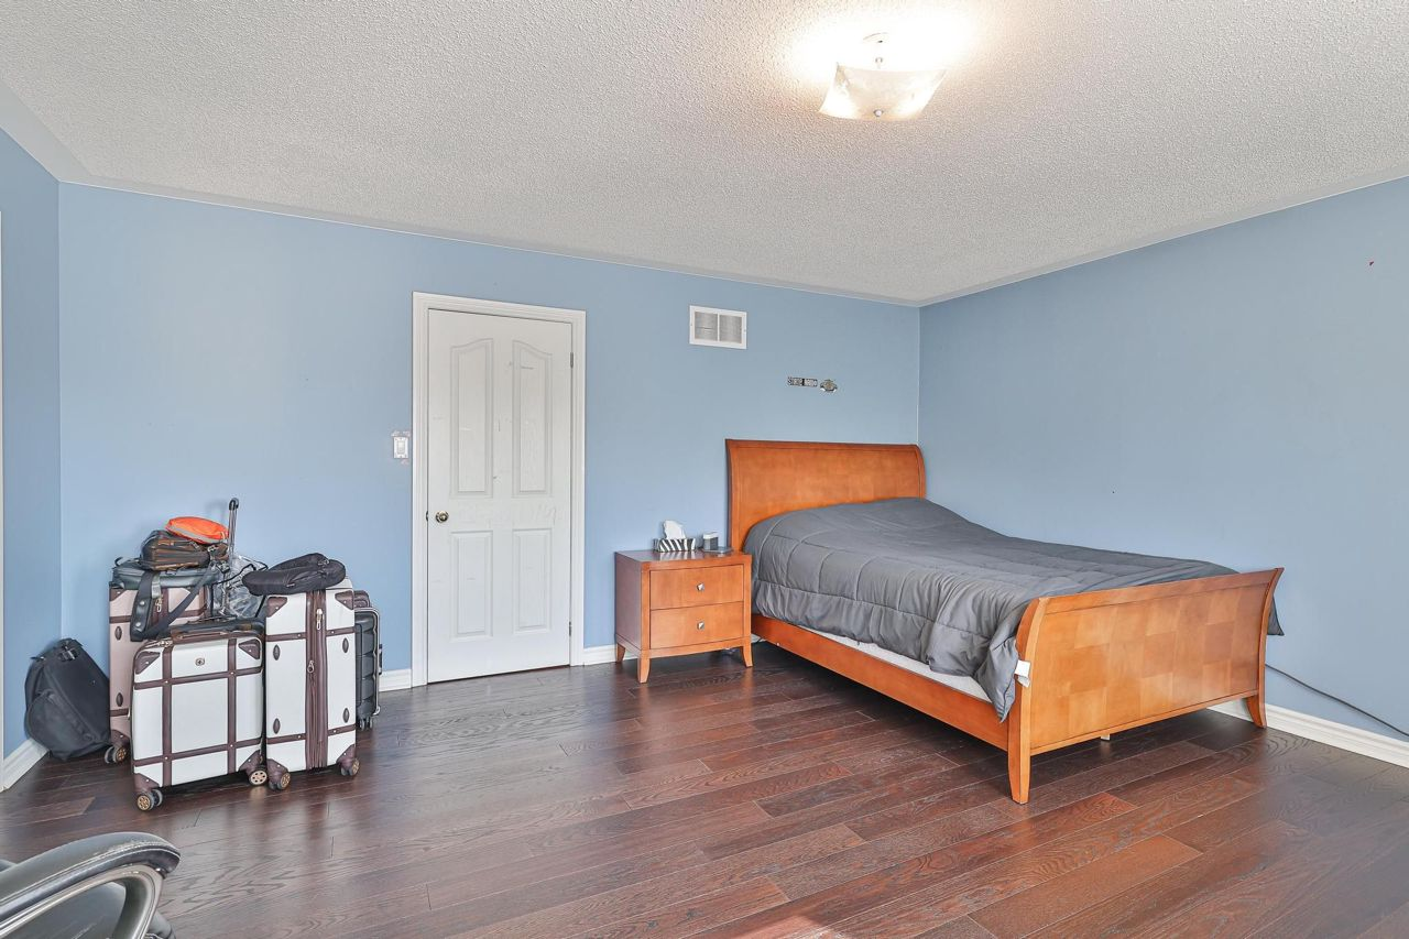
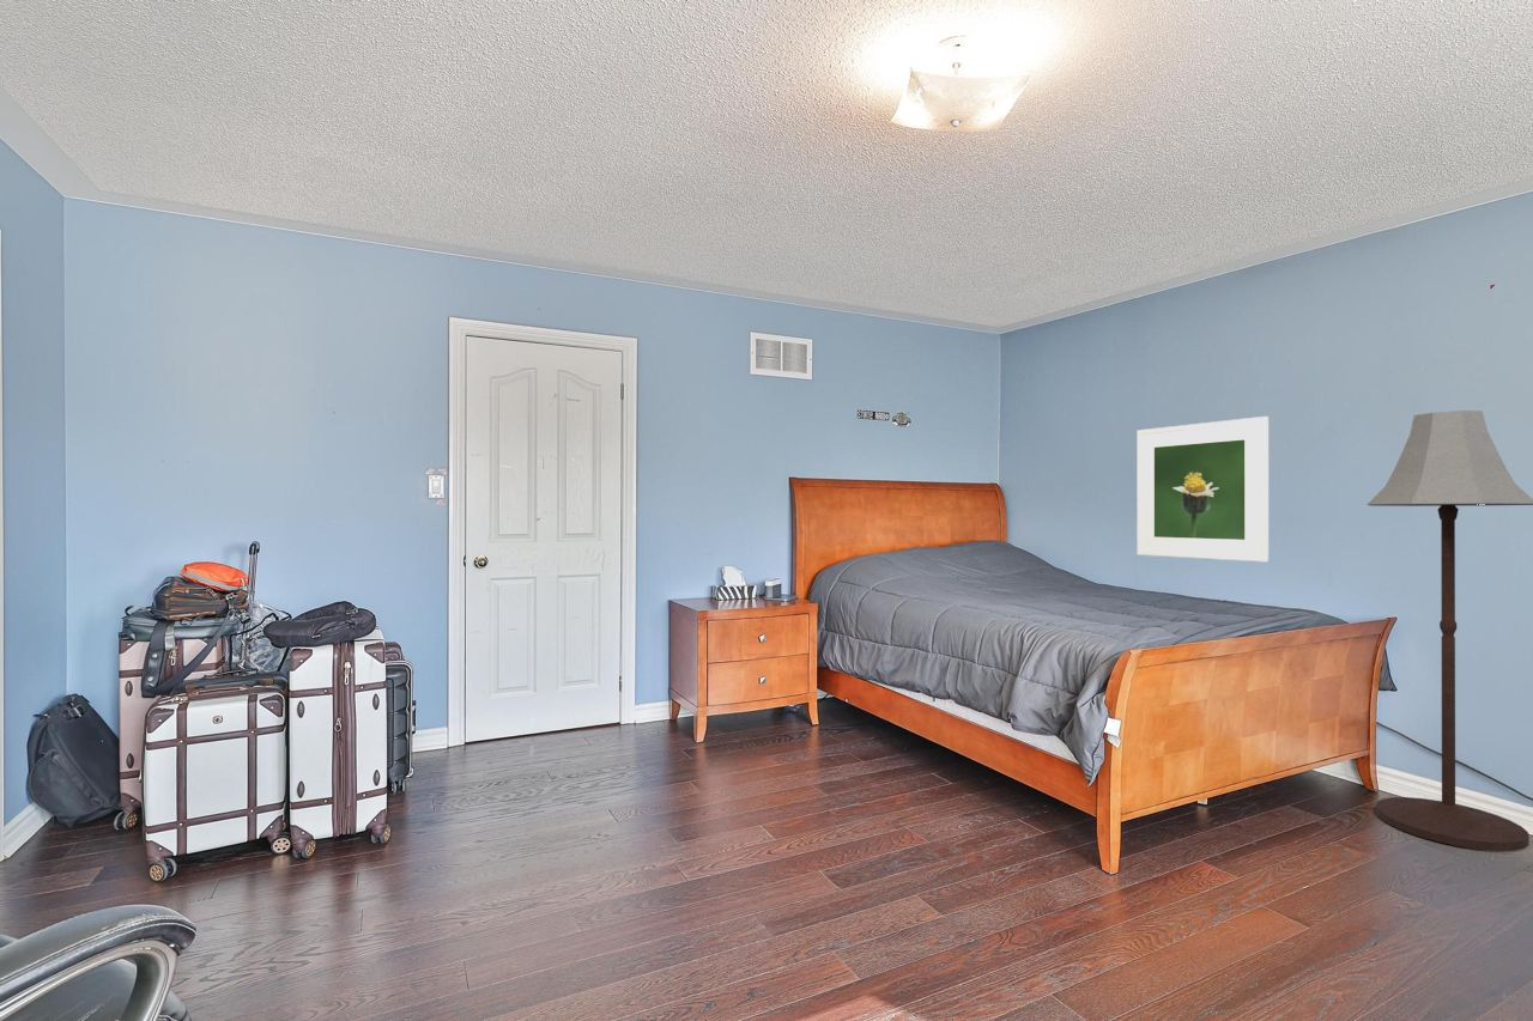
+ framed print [1135,415,1270,563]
+ floor lamp [1367,409,1533,852]
